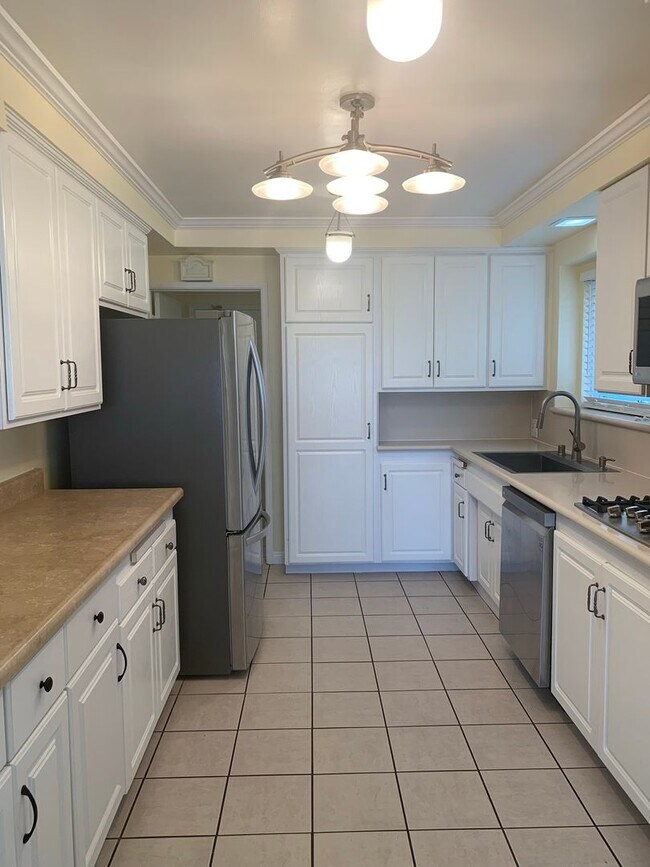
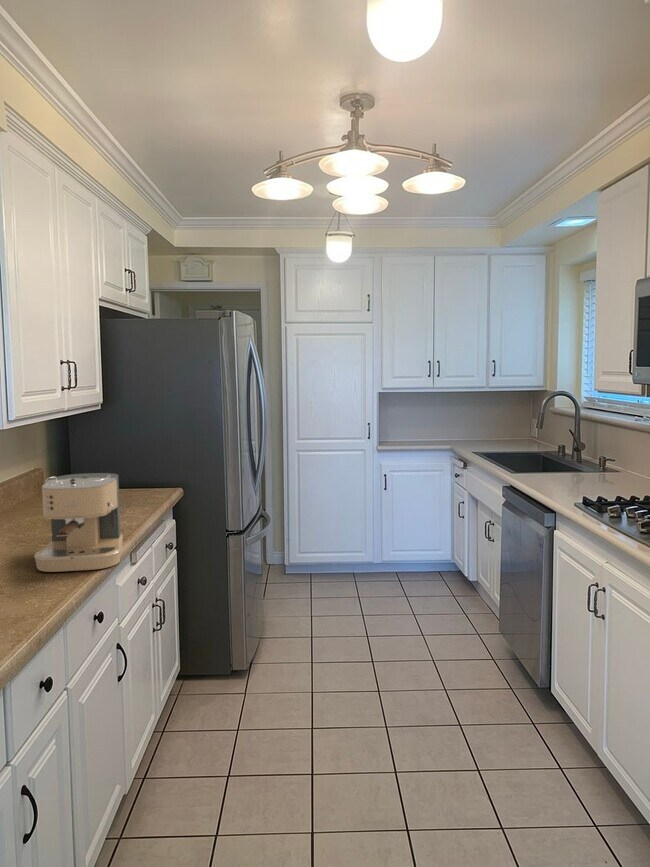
+ coffee maker [33,472,124,573]
